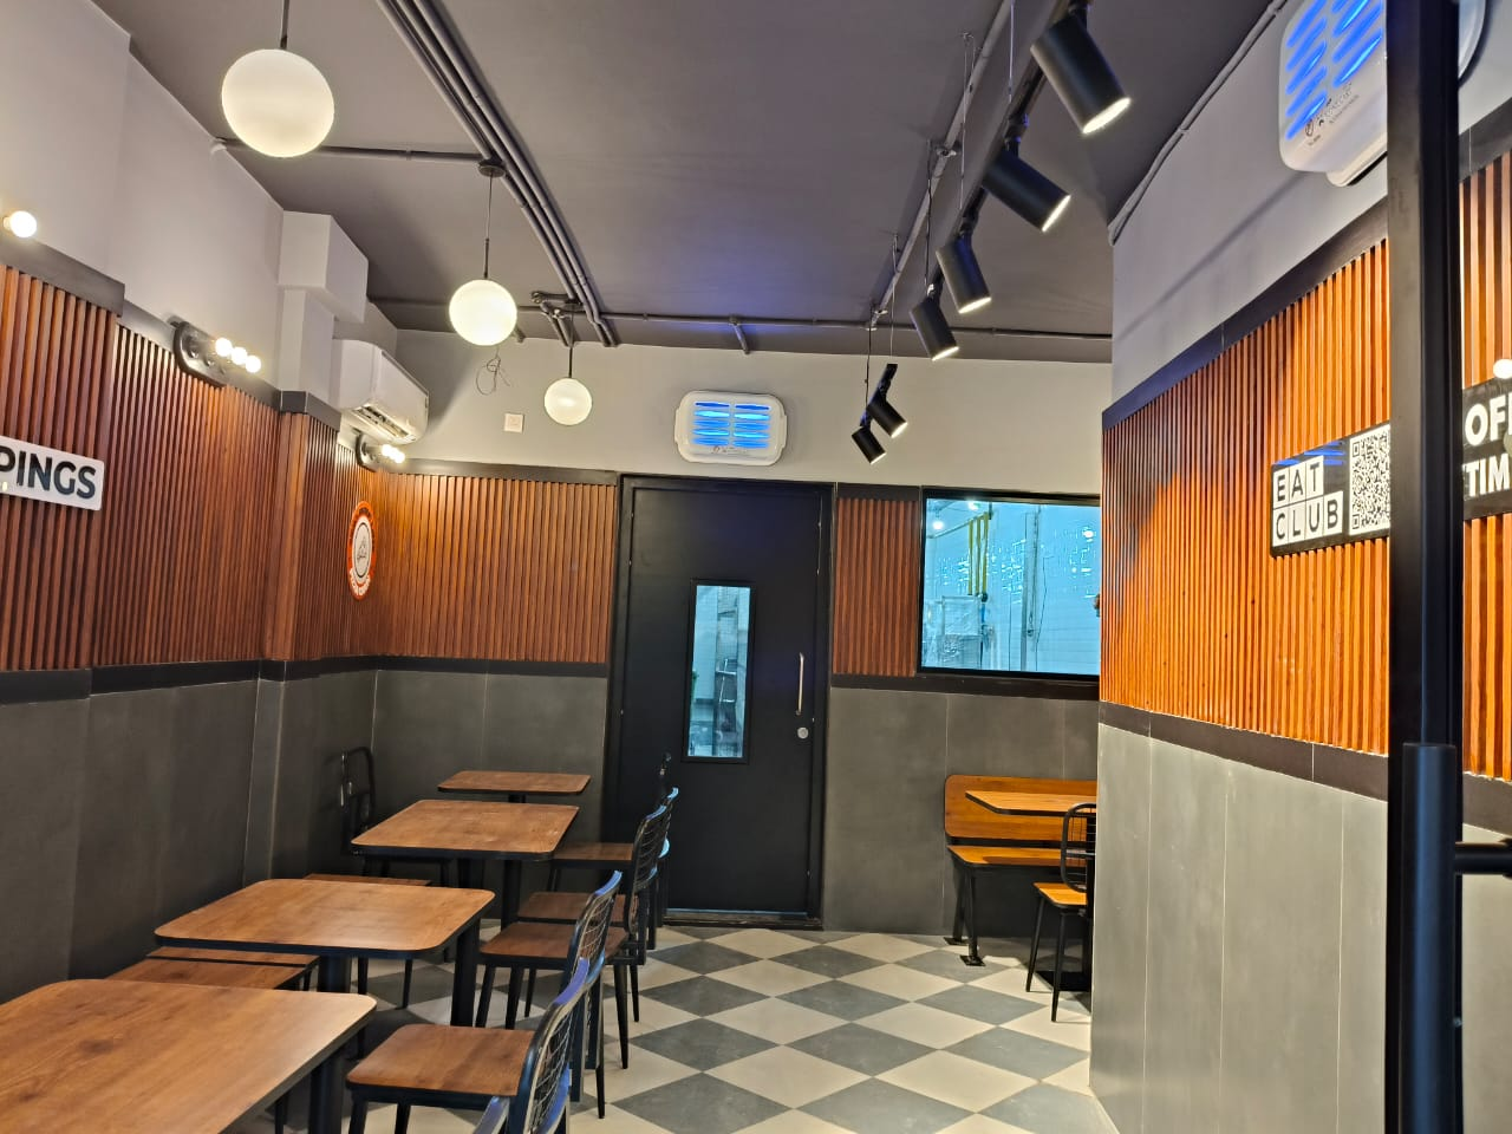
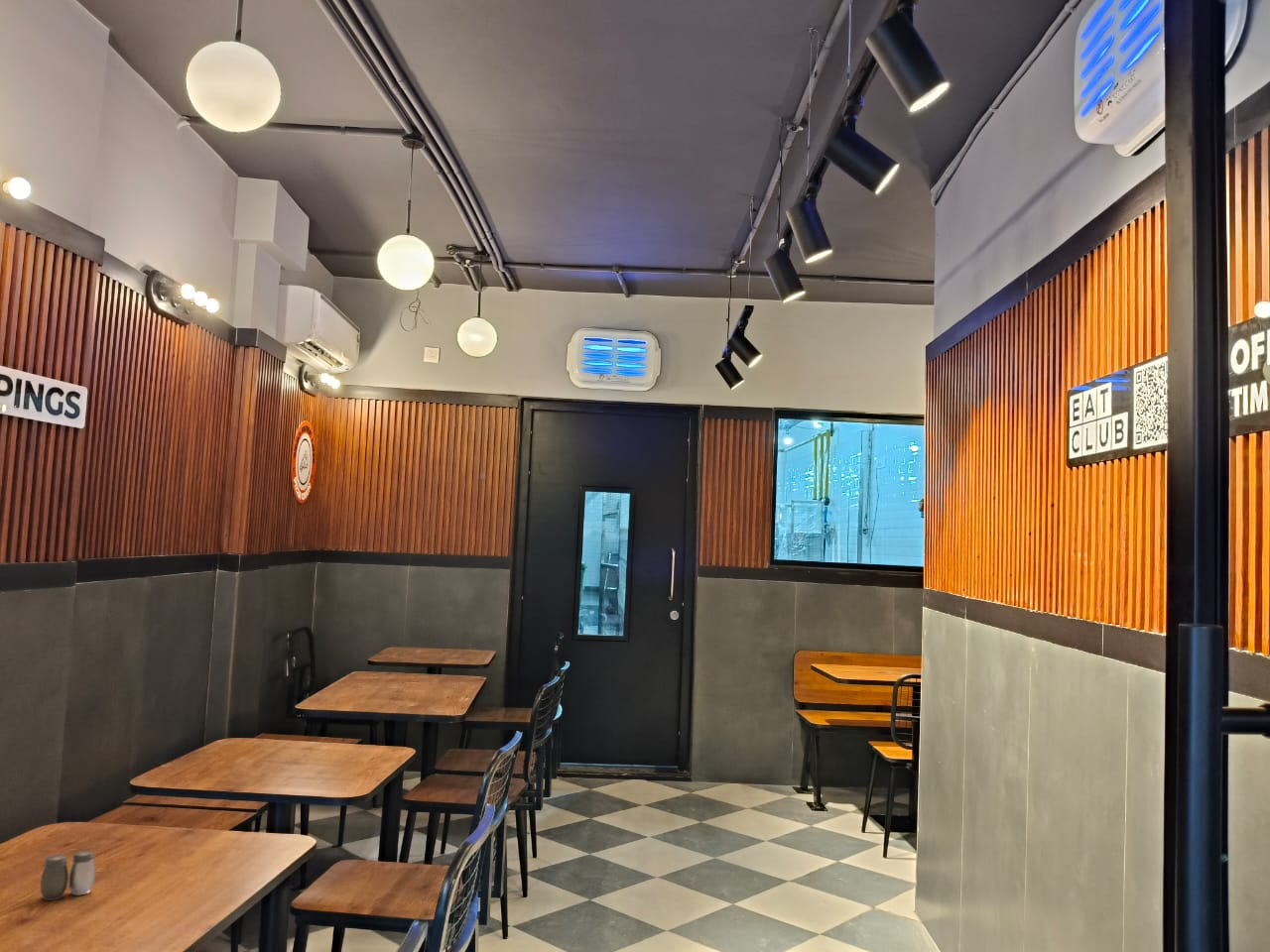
+ salt and pepper shaker [40,849,96,901]
